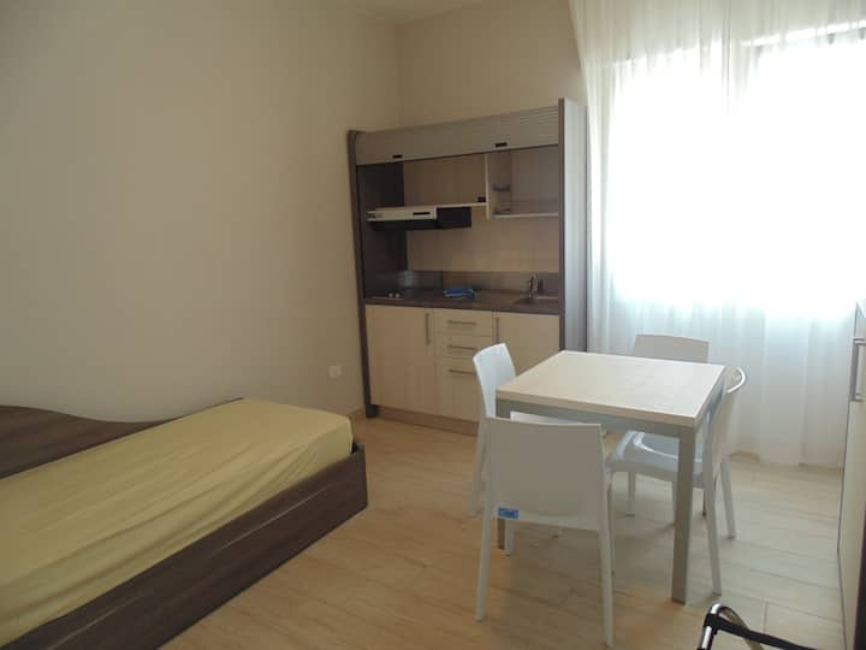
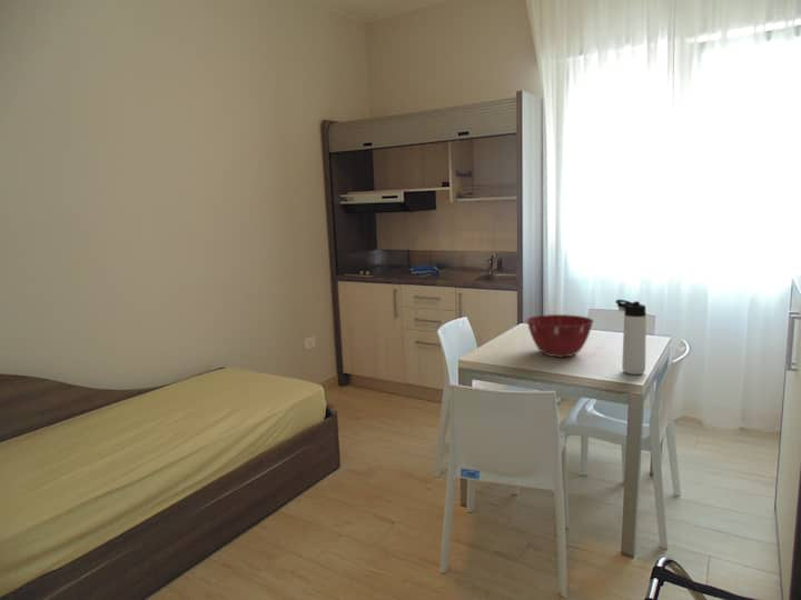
+ thermos bottle [614,299,647,376]
+ mixing bowl [525,313,595,358]
